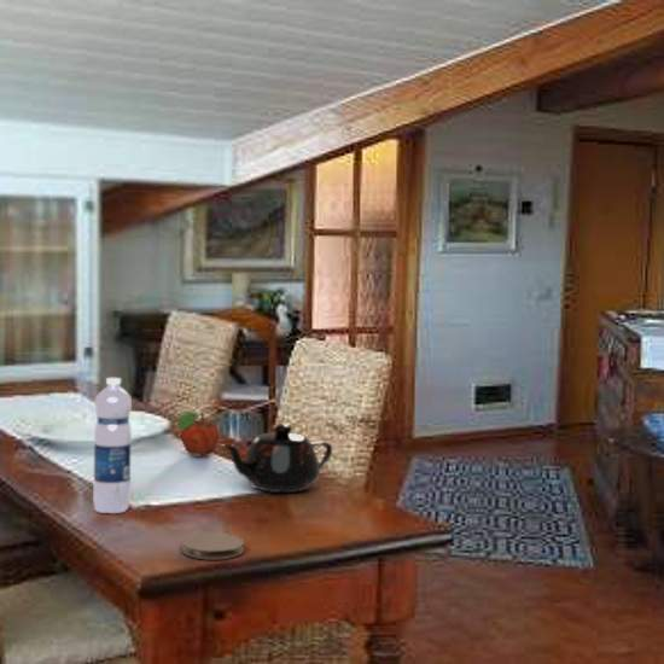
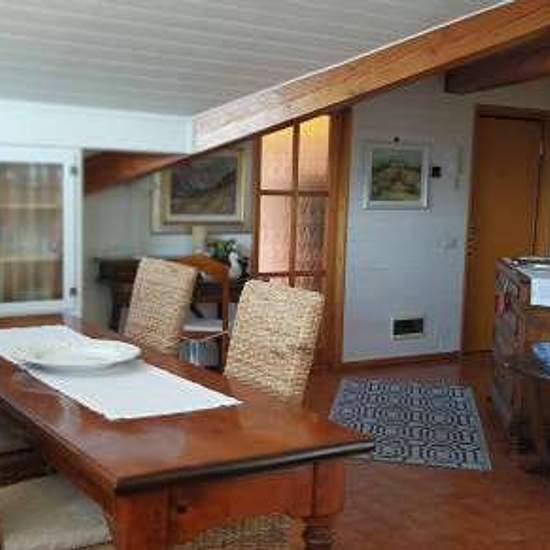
- water bottle [92,377,133,514]
- teapot [220,423,333,494]
- coaster [181,531,245,560]
- fruit [176,410,220,456]
